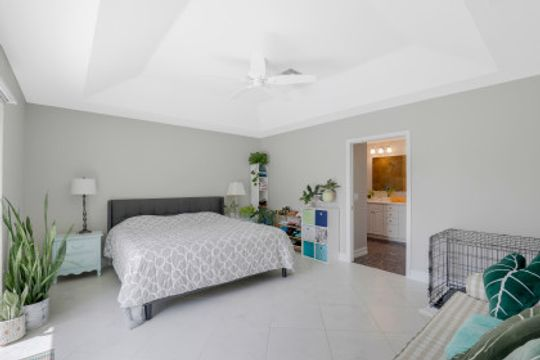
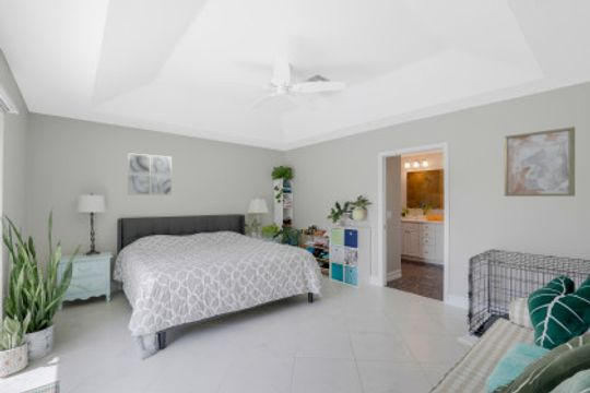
+ wall art [504,126,576,198]
+ wall art [127,152,173,196]
